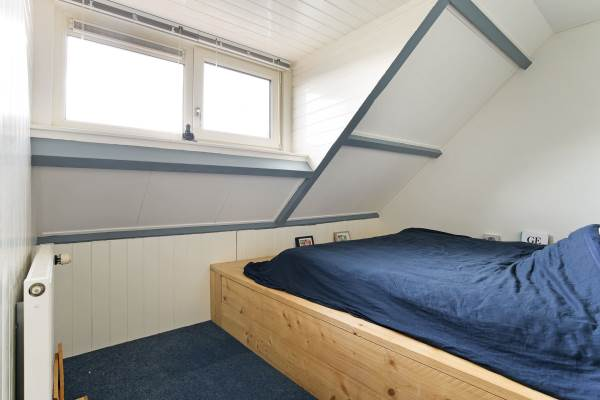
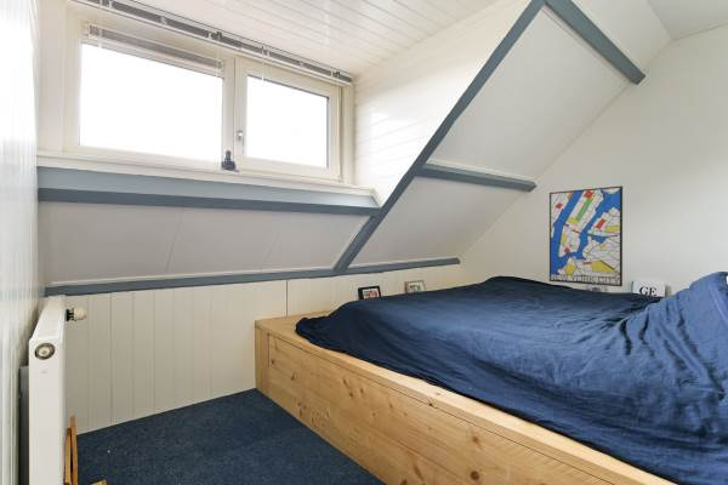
+ wall art [548,184,624,287]
